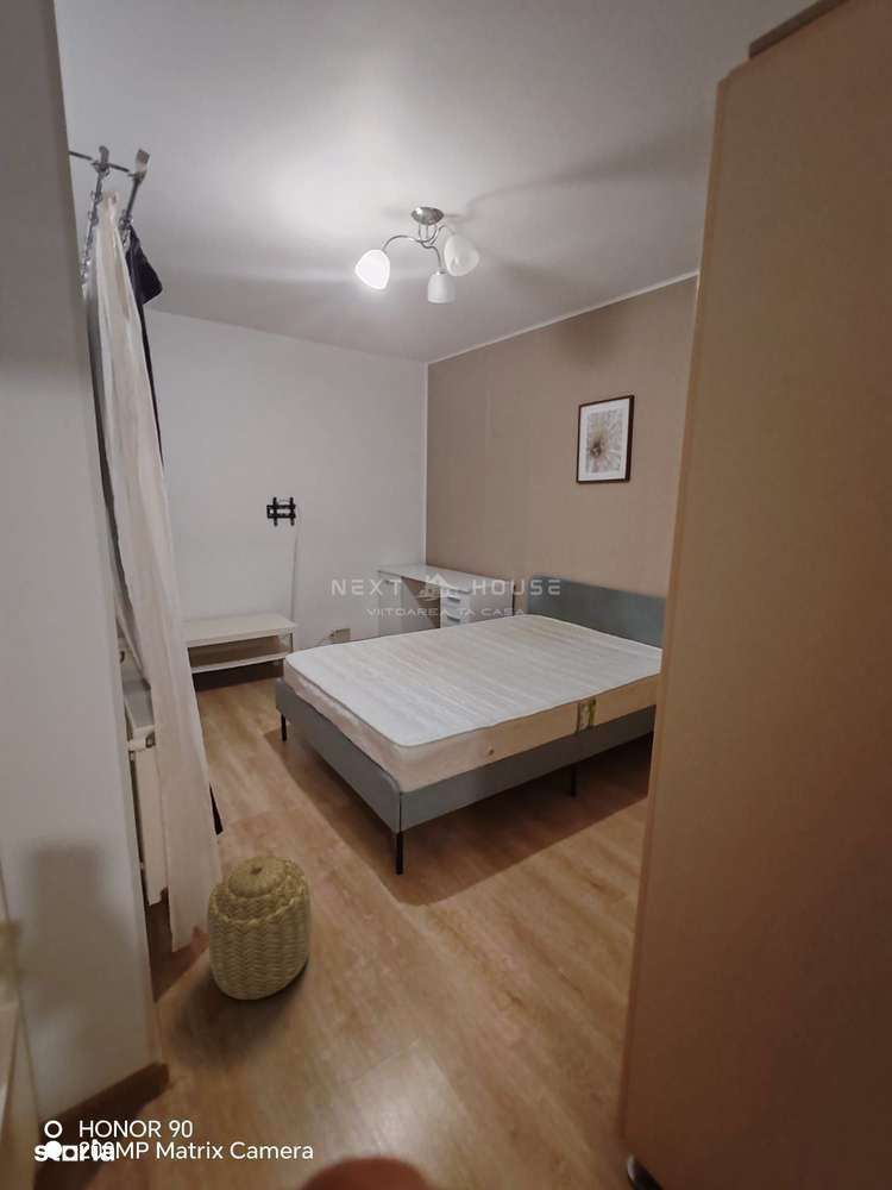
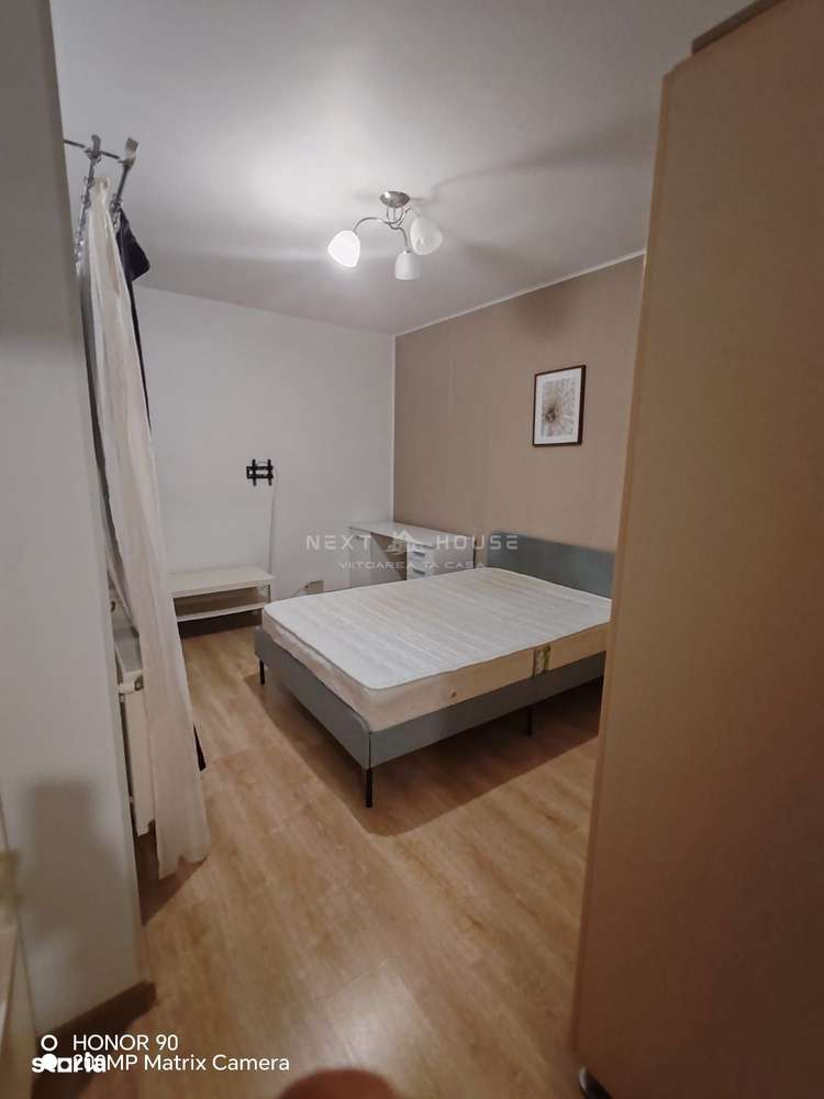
- basket [206,854,313,1001]
